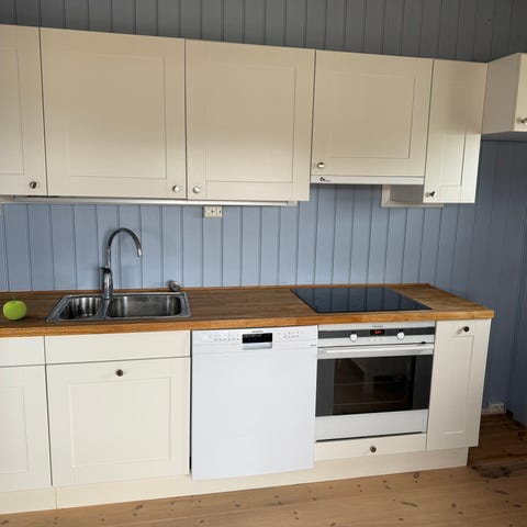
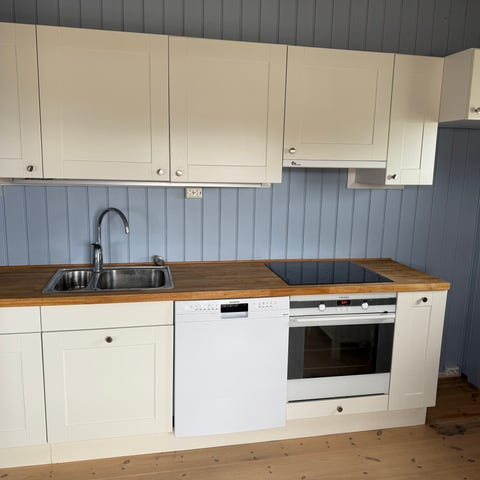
- fruit [2,294,27,321]
